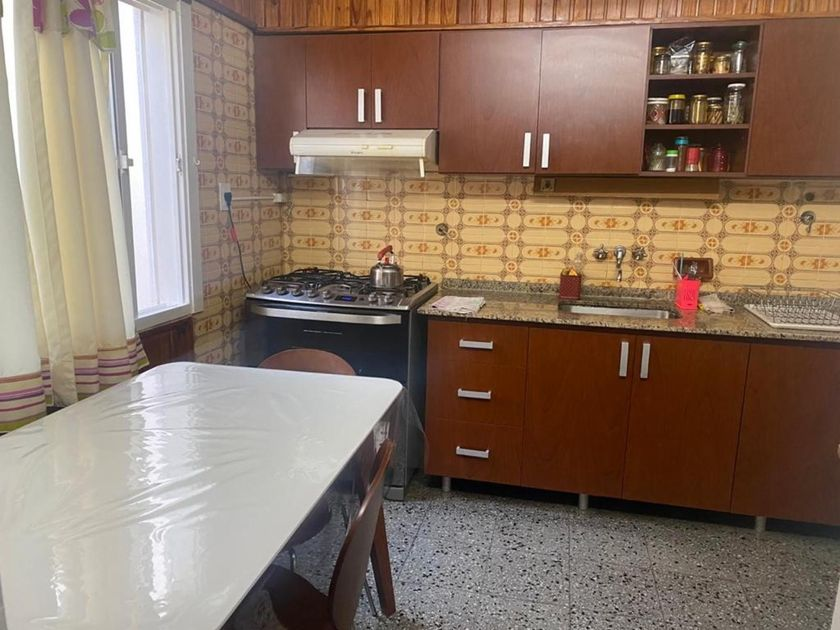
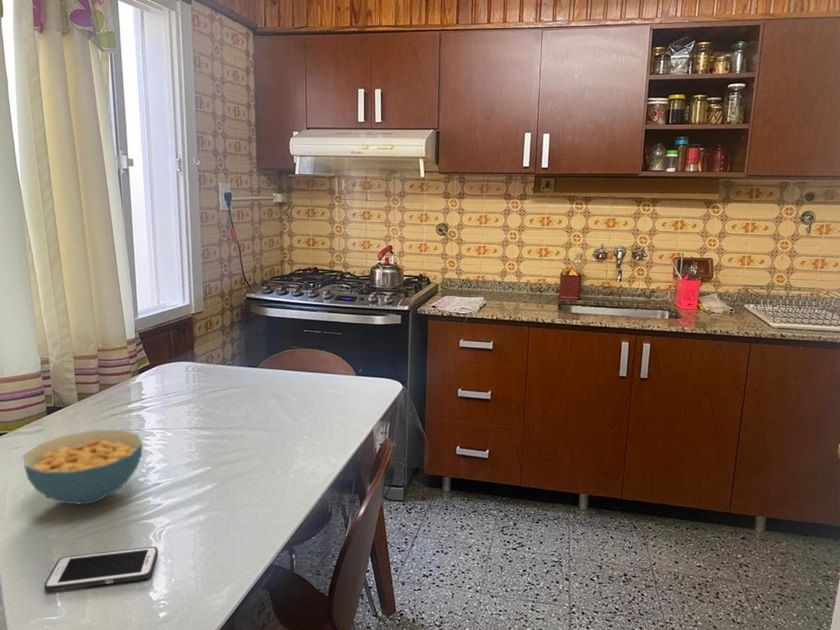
+ cereal bowl [23,429,144,505]
+ cell phone [43,546,159,592]
